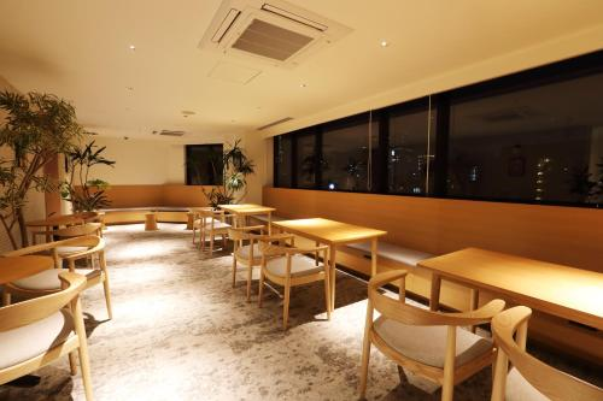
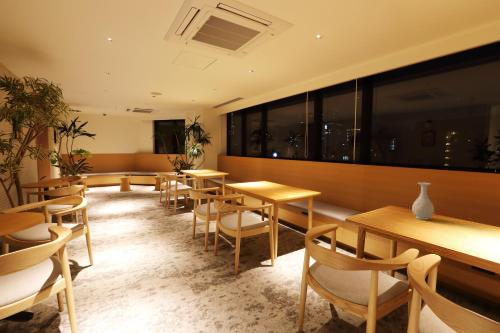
+ vase [411,181,435,221]
